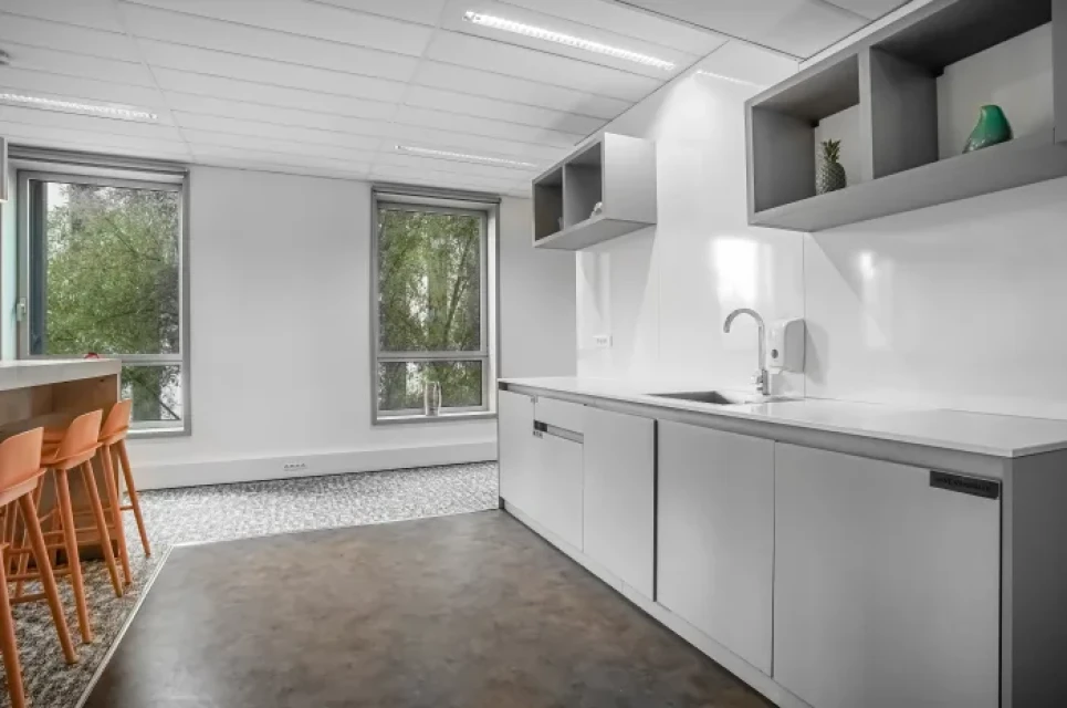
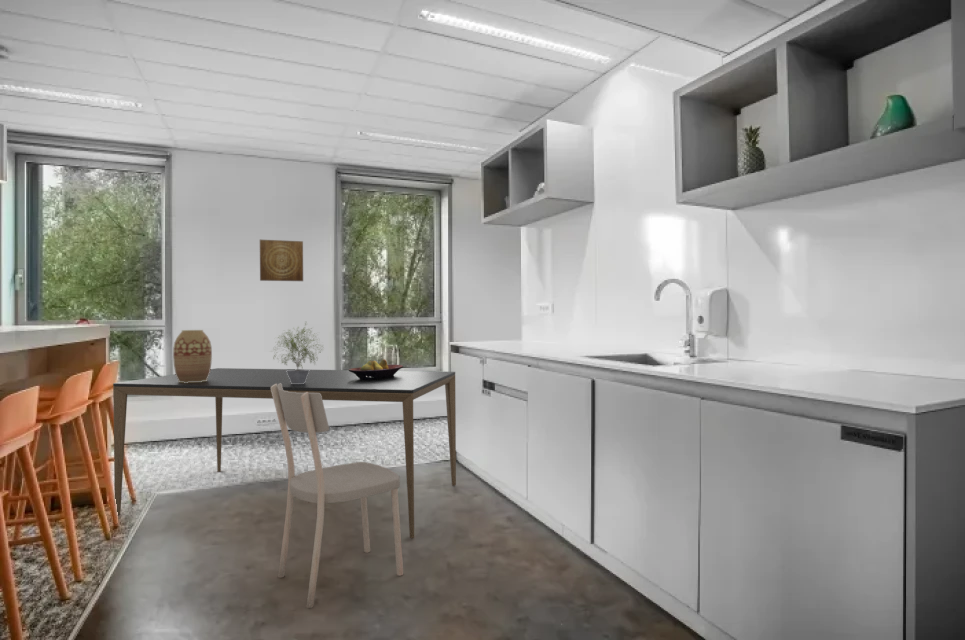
+ dining table [112,367,457,540]
+ potted plant [269,321,325,384]
+ vase [172,329,213,383]
+ fruit bowl [348,358,404,380]
+ wall art [259,239,304,282]
+ dining chair [271,383,404,609]
